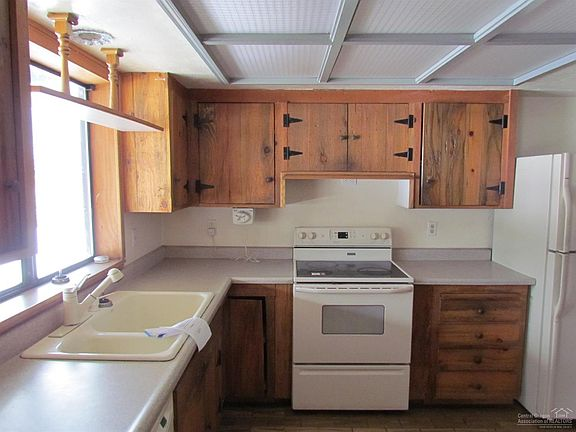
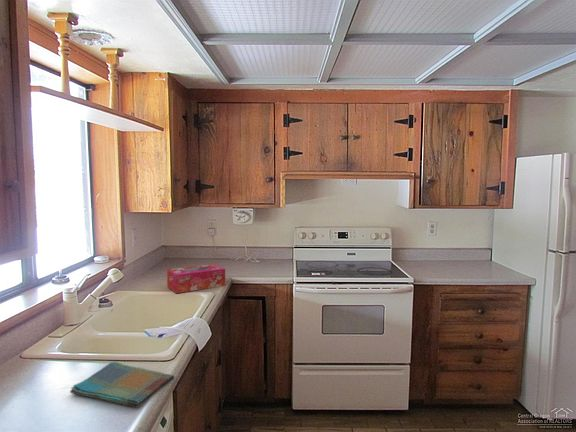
+ dish towel [69,361,175,409]
+ tissue box [166,263,226,294]
